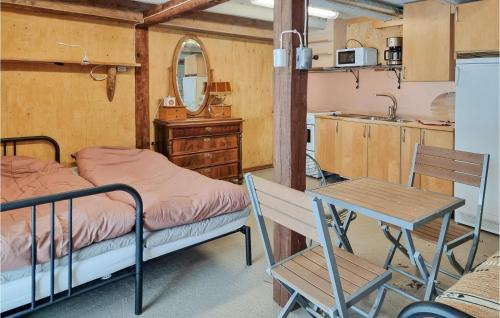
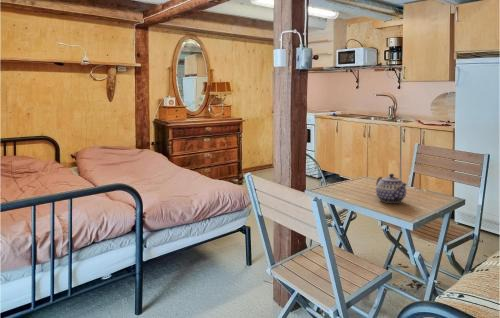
+ teapot [375,173,408,204]
